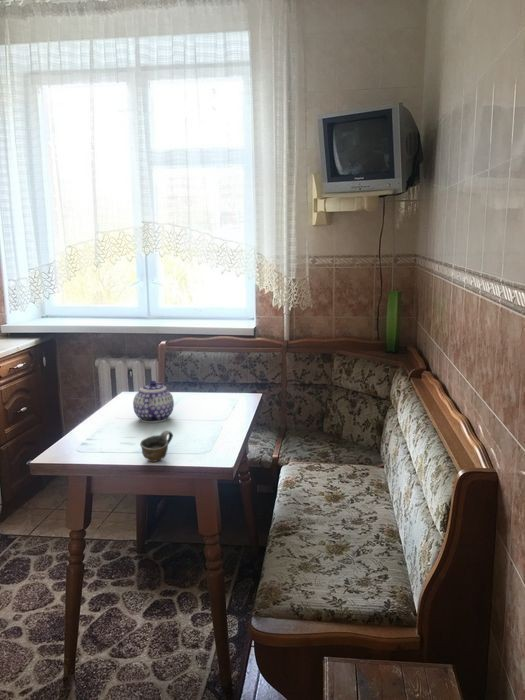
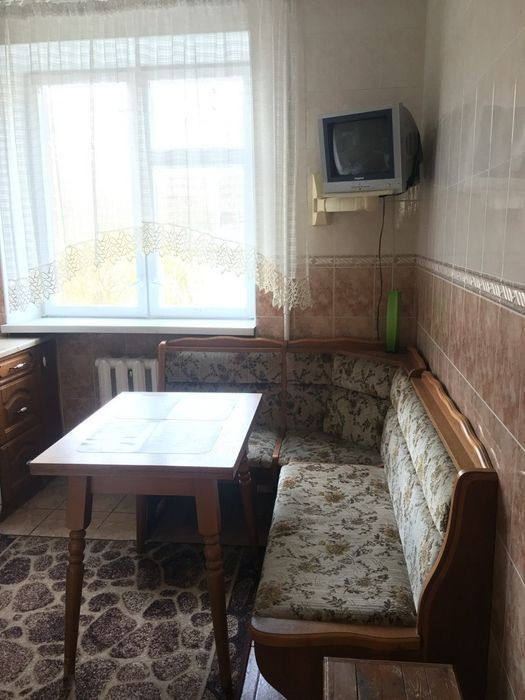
- teapot [132,380,175,424]
- cup [139,429,174,463]
